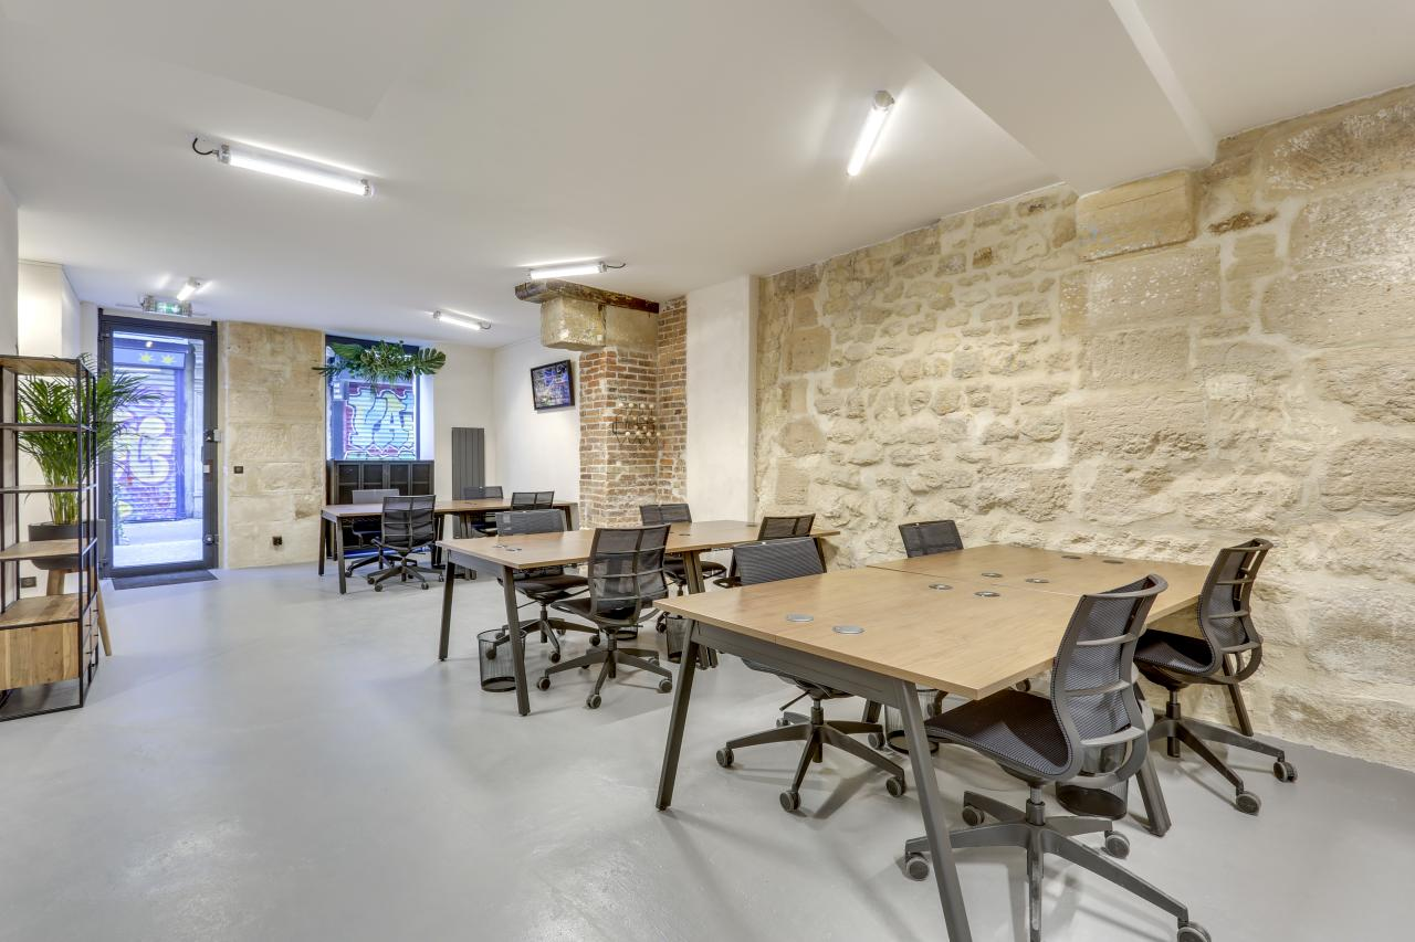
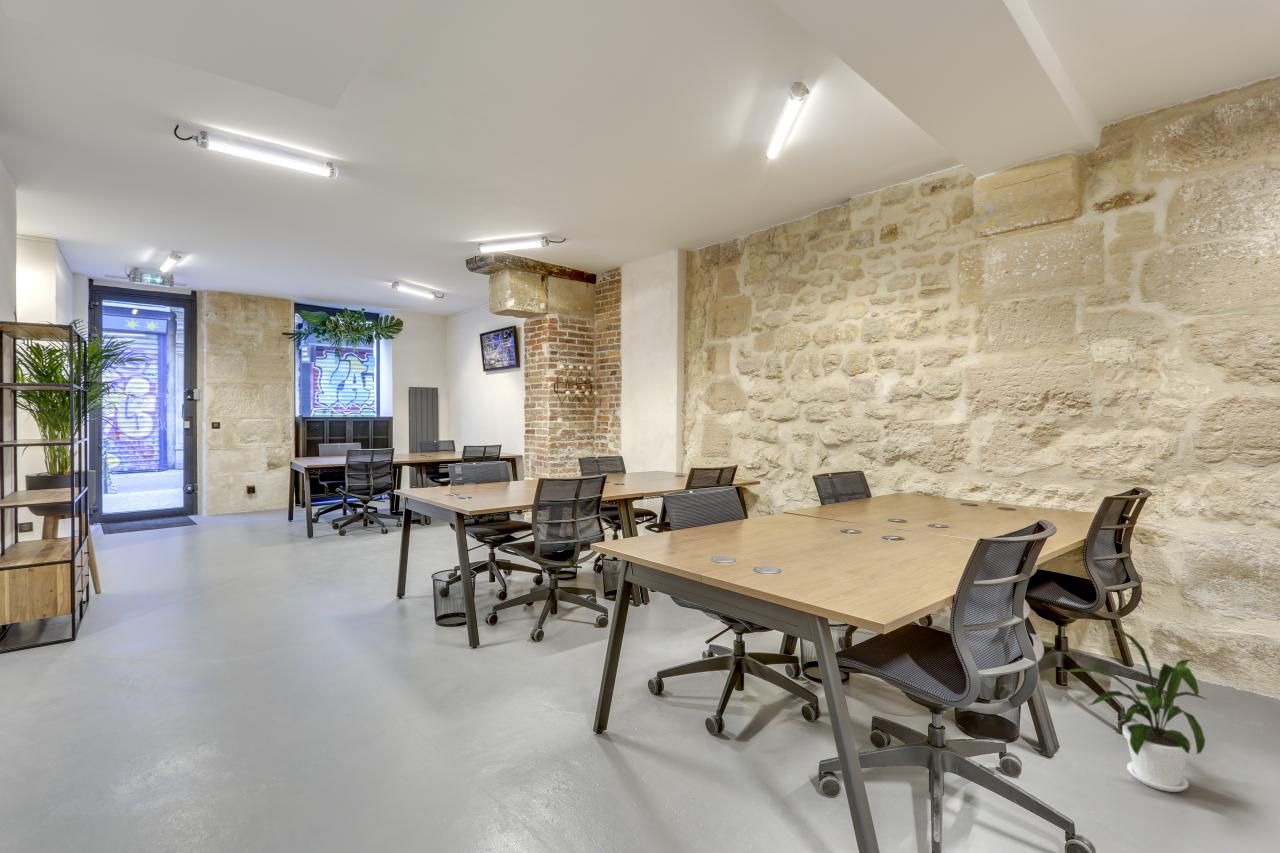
+ house plant [1057,624,1208,793]
